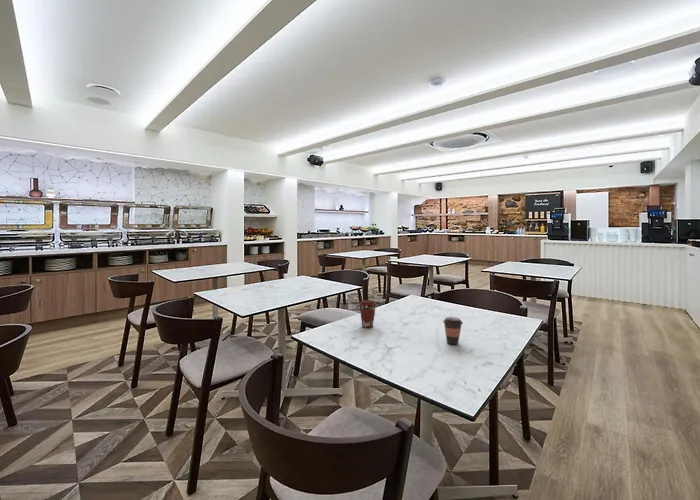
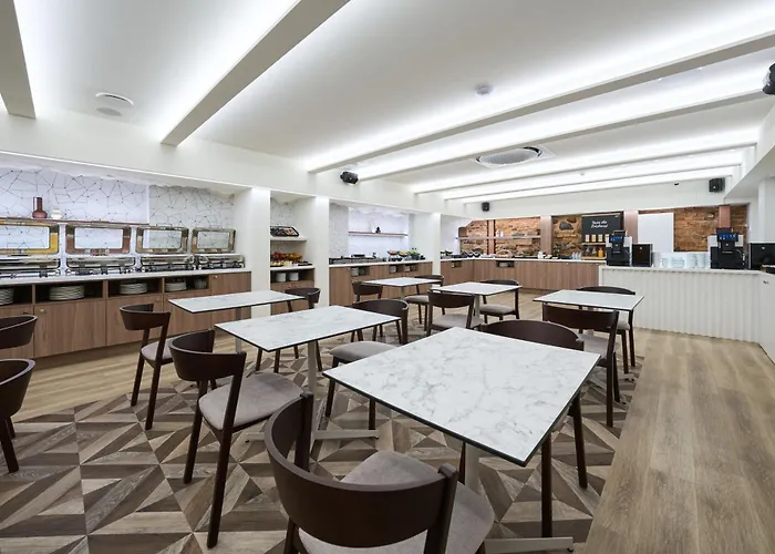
- coffee cup [358,299,377,328]
- coffee cup [442,316,464,345]
